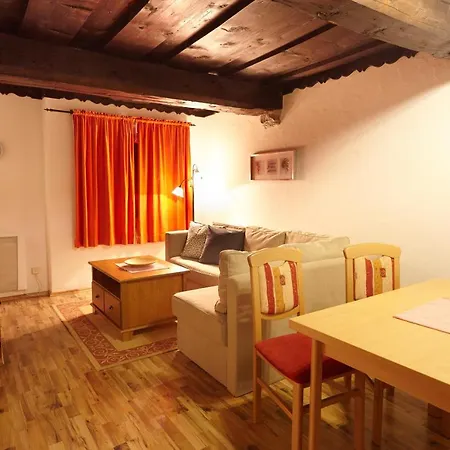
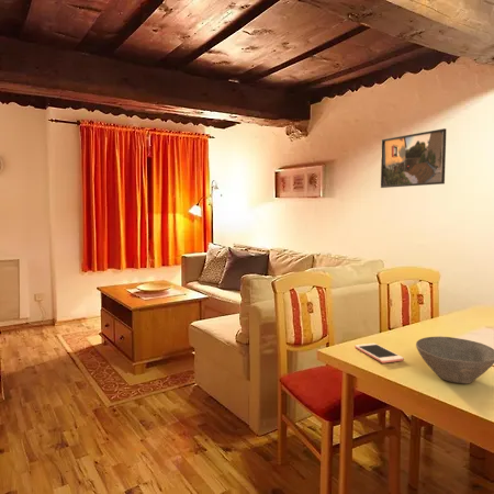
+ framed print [380,127,448,189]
+ bowl [415,336,494,384]
+ cell phone [353,343,405,364]
